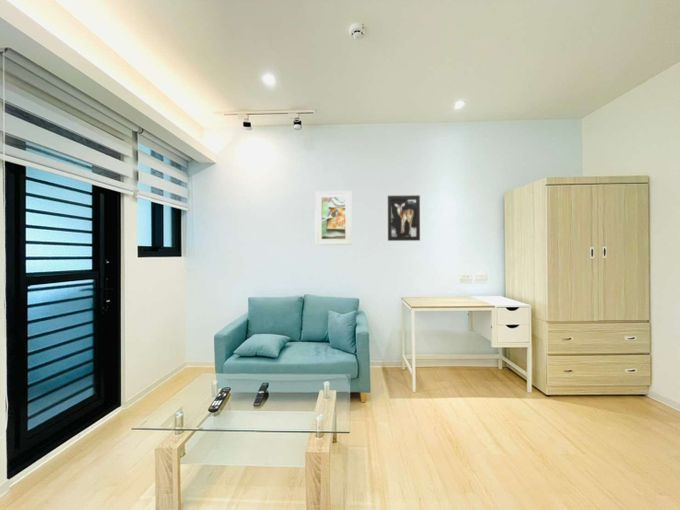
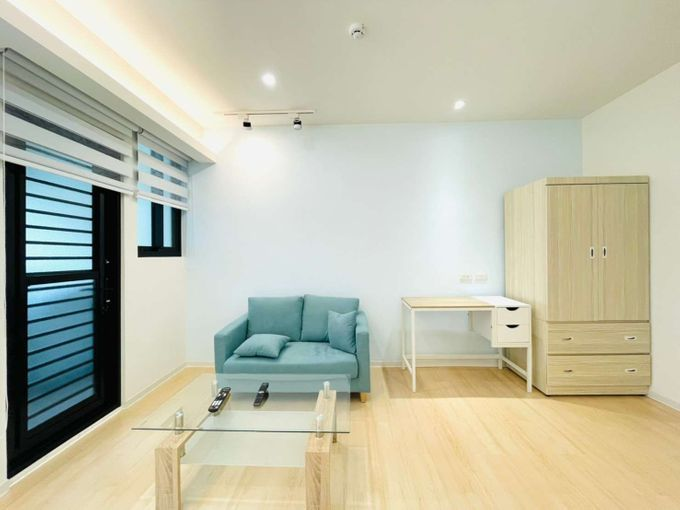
- wall art [387,194,421,242]
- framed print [314,190,352,246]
